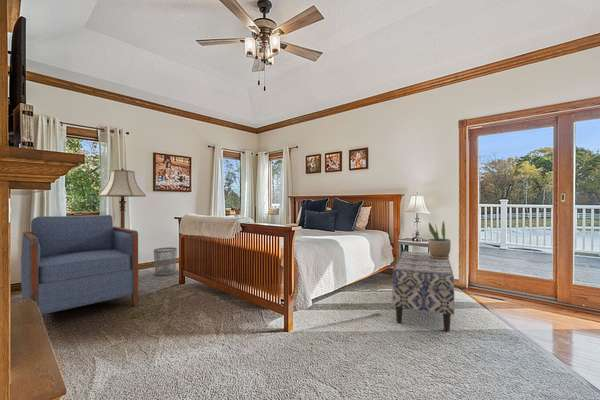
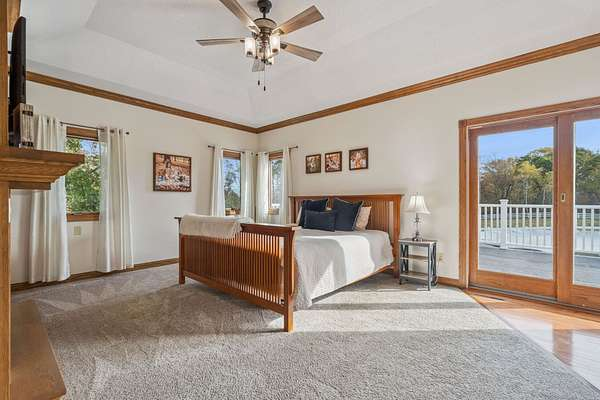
- potted plant [427,220,452,259]
- waste bin [153,246,178,276]
- bench [391,250,455,333]
- floor lamp [97,166,147,229]
- armchair [20,214,139,316]
